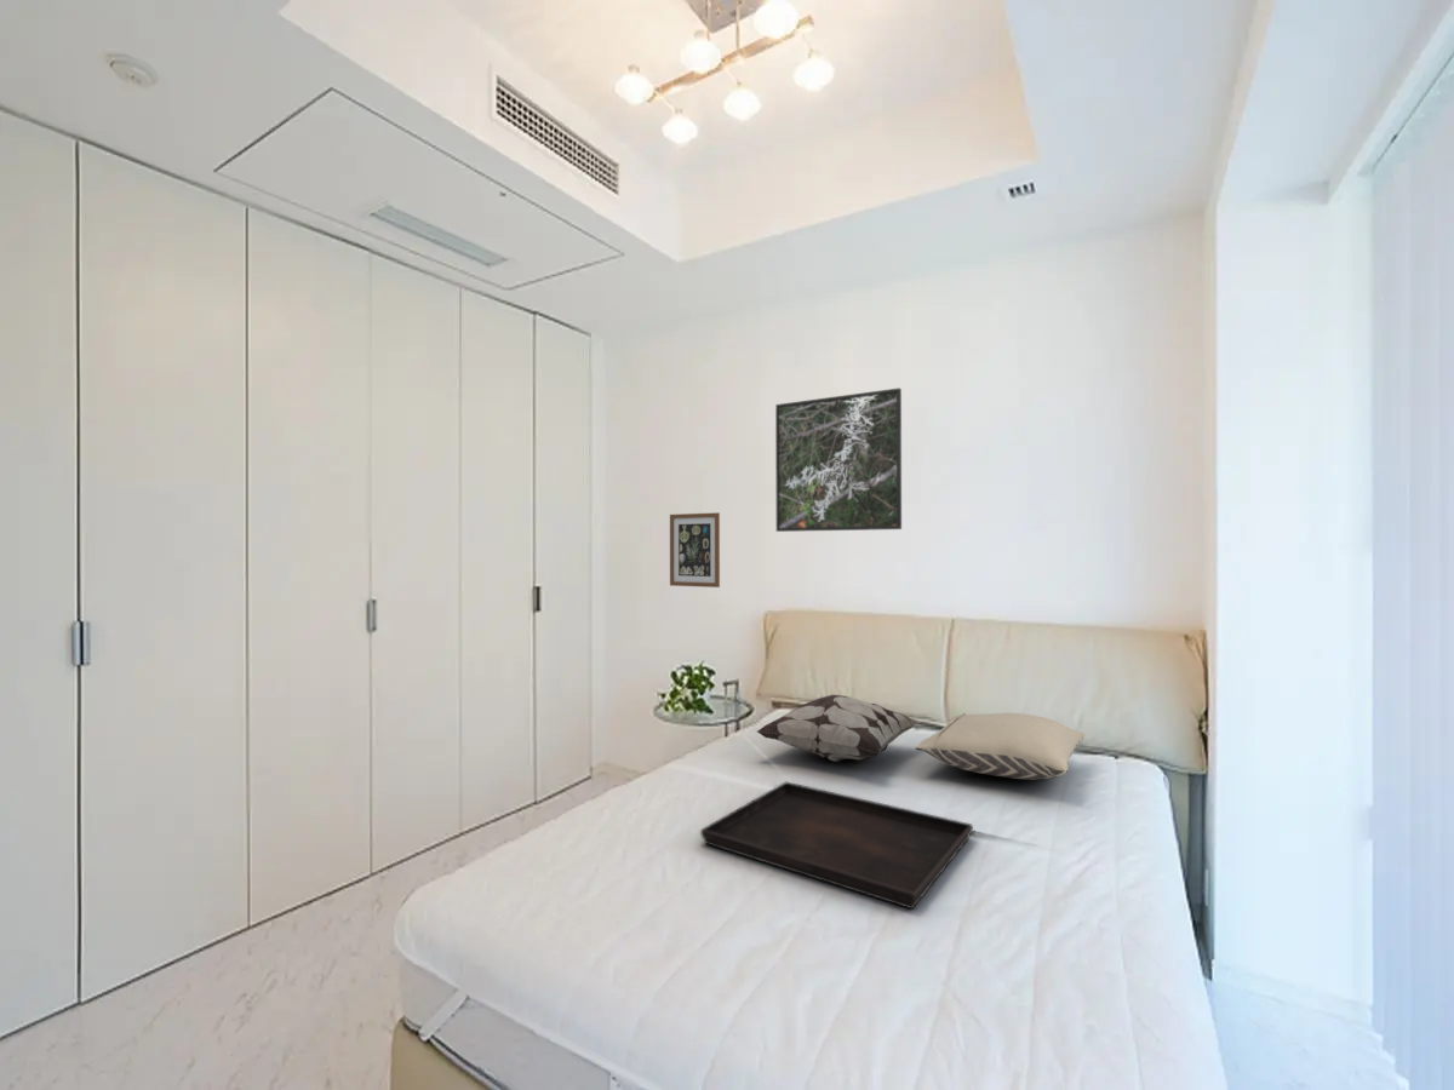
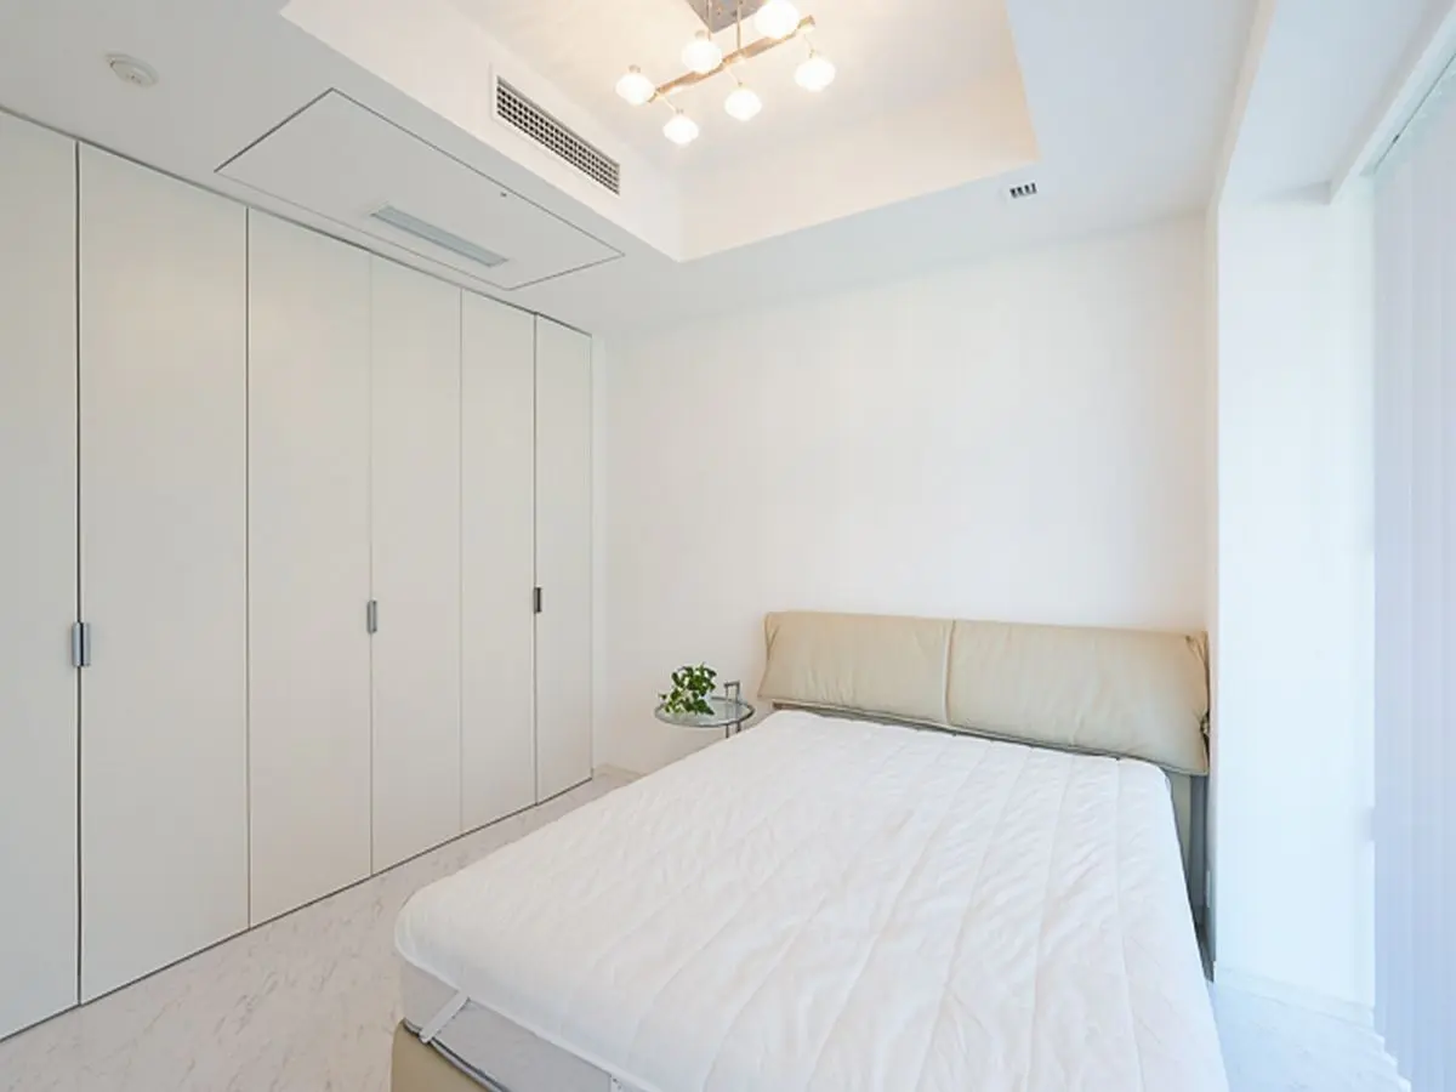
- wall art [669,511,721,589]
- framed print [774,388,903,533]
- decorative pillow [756,693,921,763]
- pillow [915,712,1086,781]
- serving tray [699,781,974,910]
